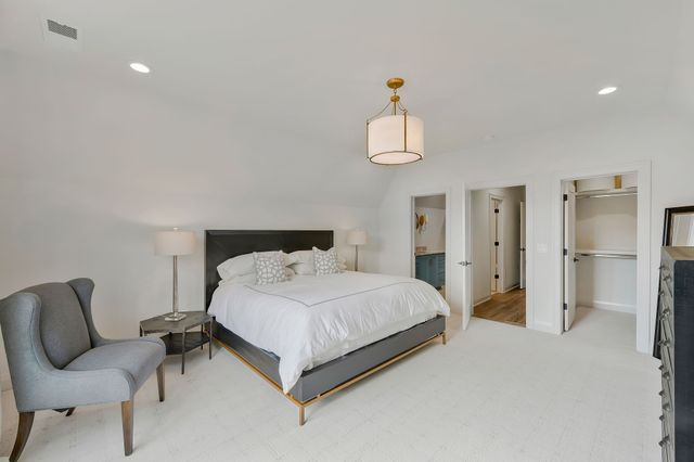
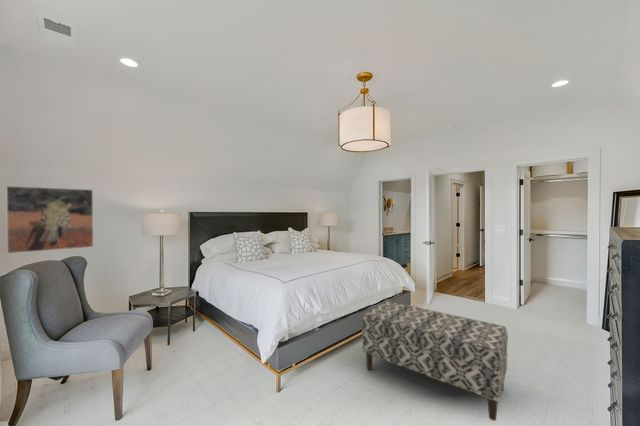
+ bench [361,300,509,422]
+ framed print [6,185,94,254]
